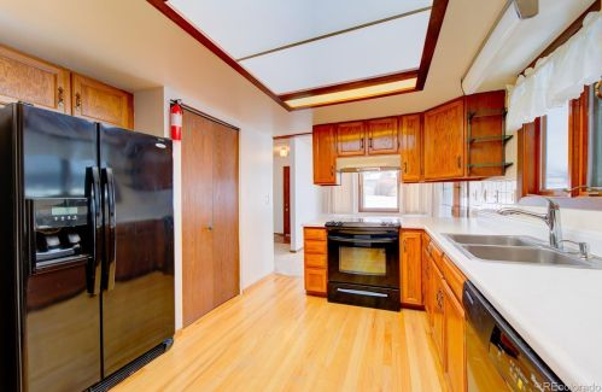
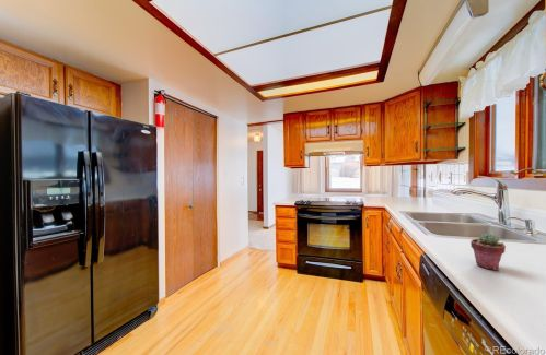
+ potted succulent [469,232,507,271]
